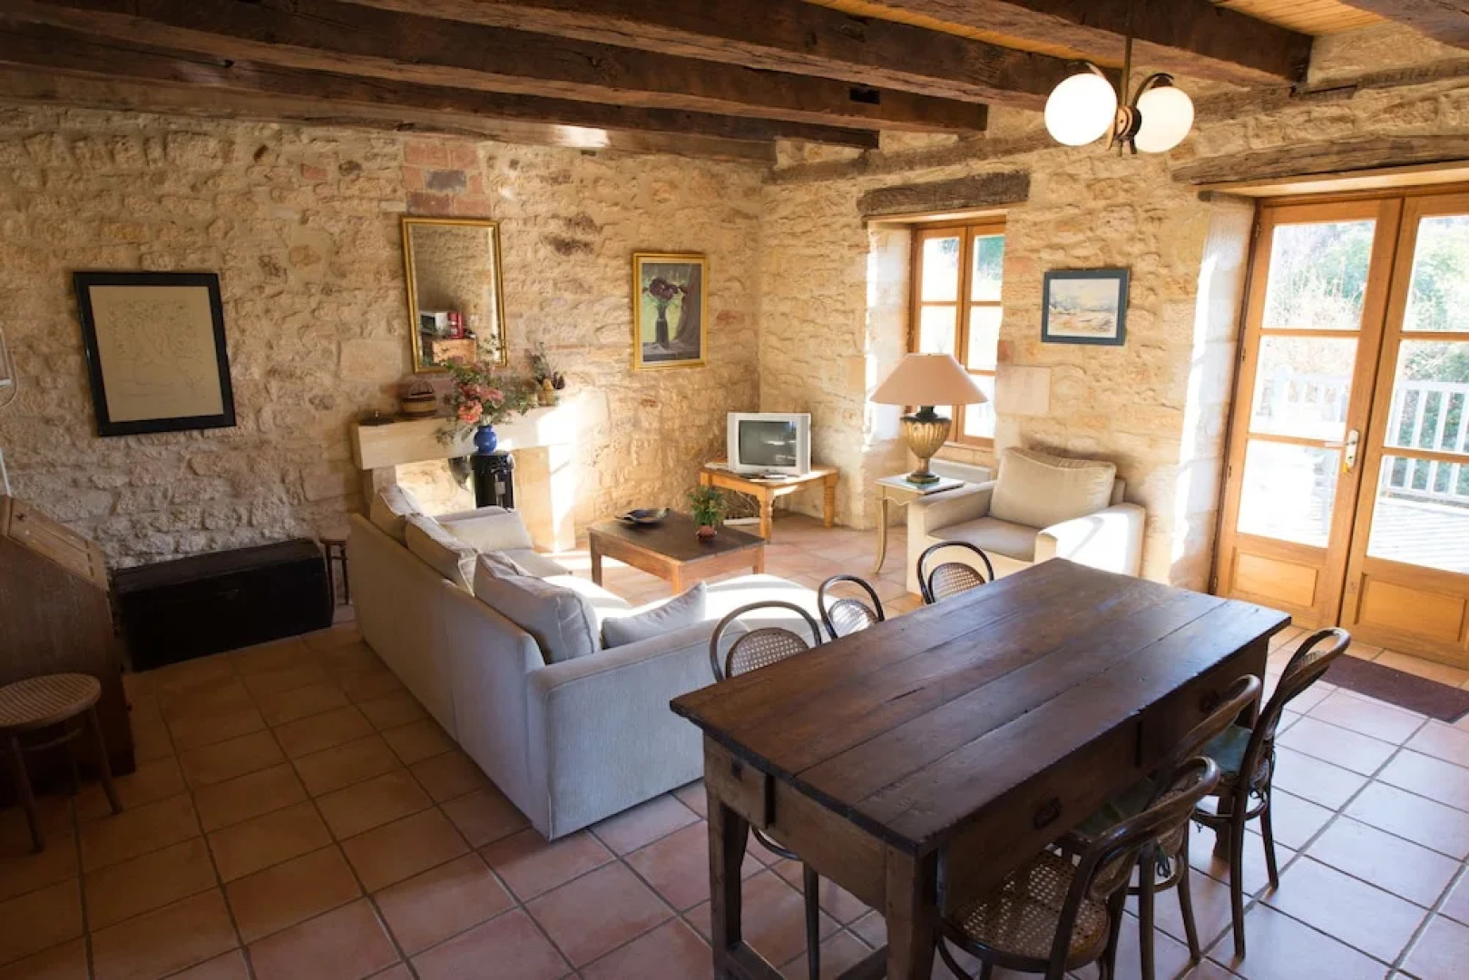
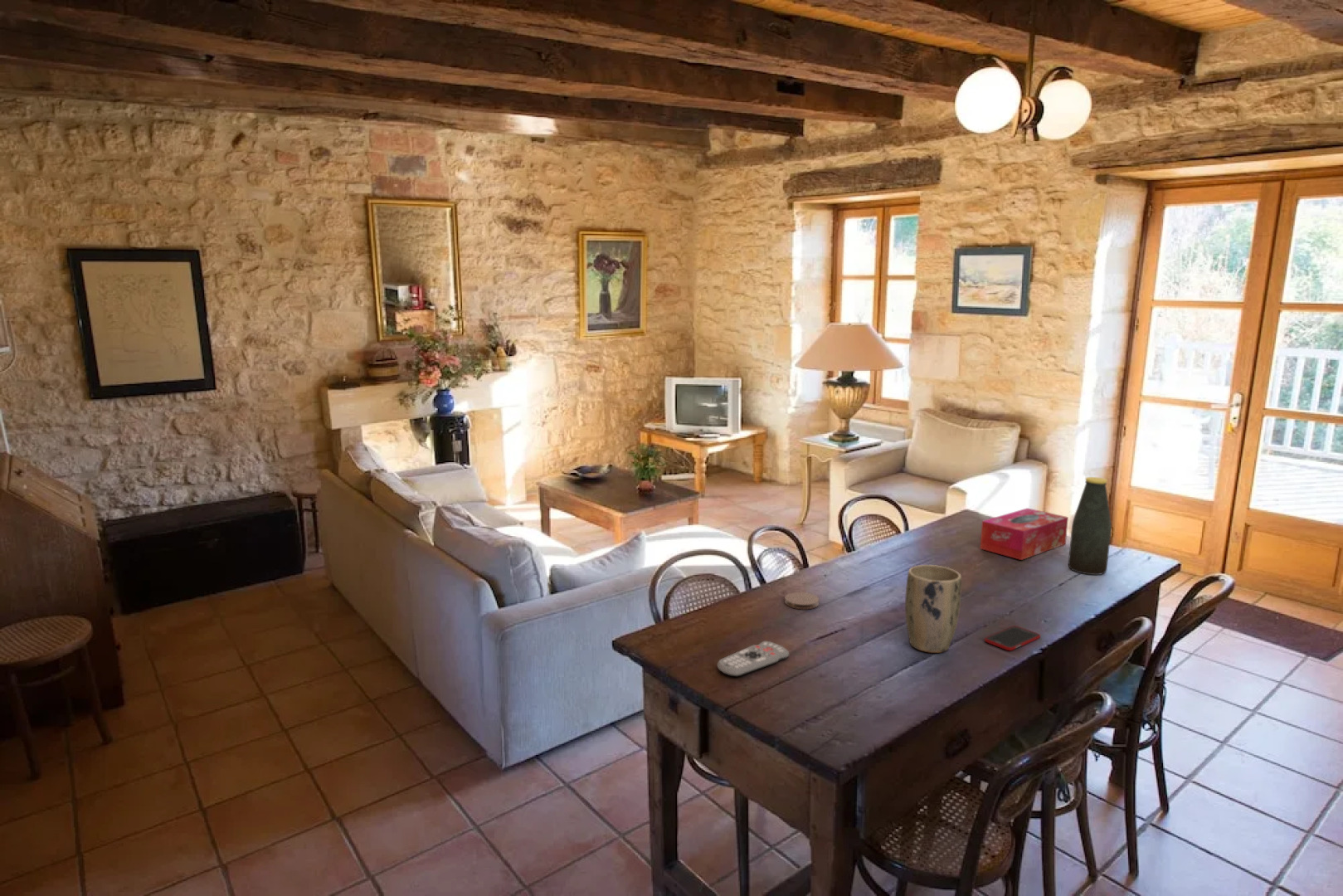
+ plant pot [904,564,962,654]
+ remote control [717,640,790,677]
+ tissue box [980,507,1069,561]
+ bottle [1068,476,1112,576]
+ cell phone [984,625,1041,651]
+ coaster [784,592,820,610]
